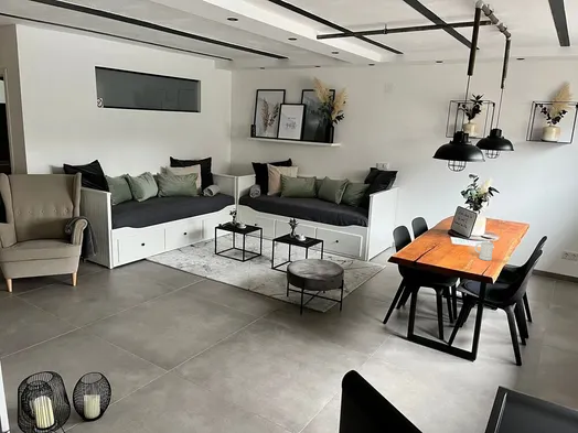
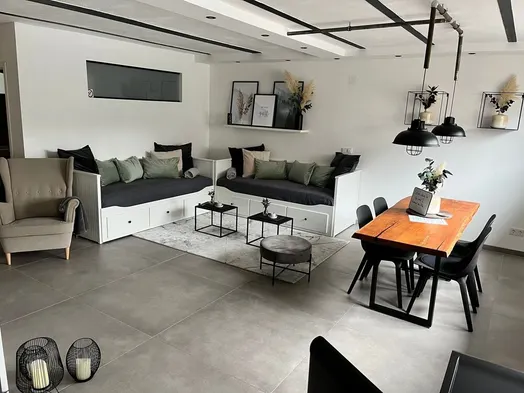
- mug [474,241,494,261]
